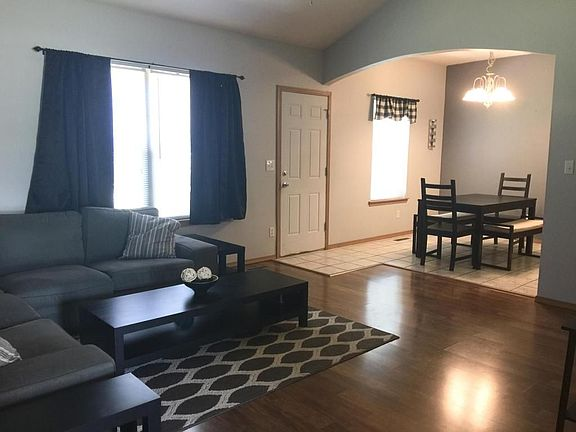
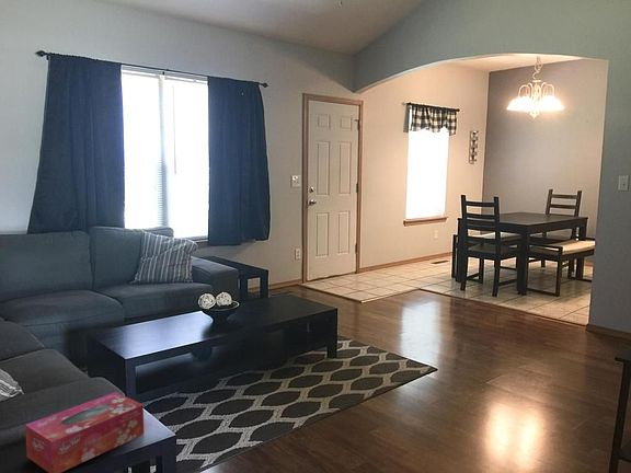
+ tissue box [24,391,145,473]
